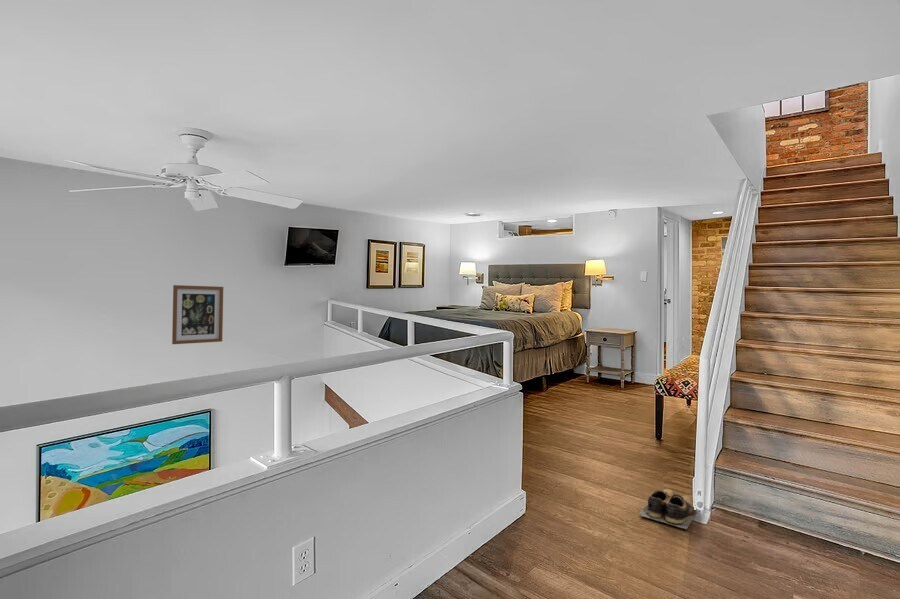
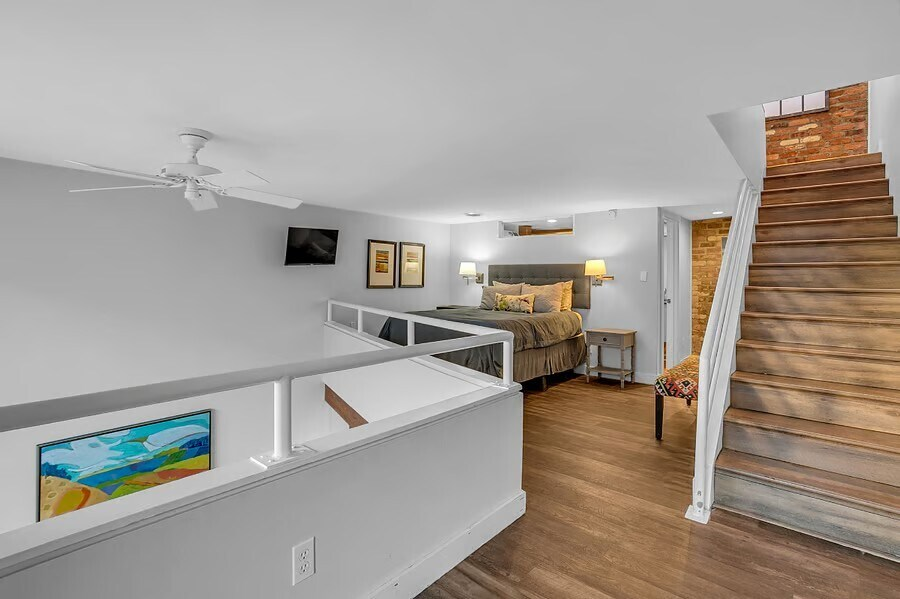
- wall art [171,284,224,345]
- shoes [638,488,698,530]
